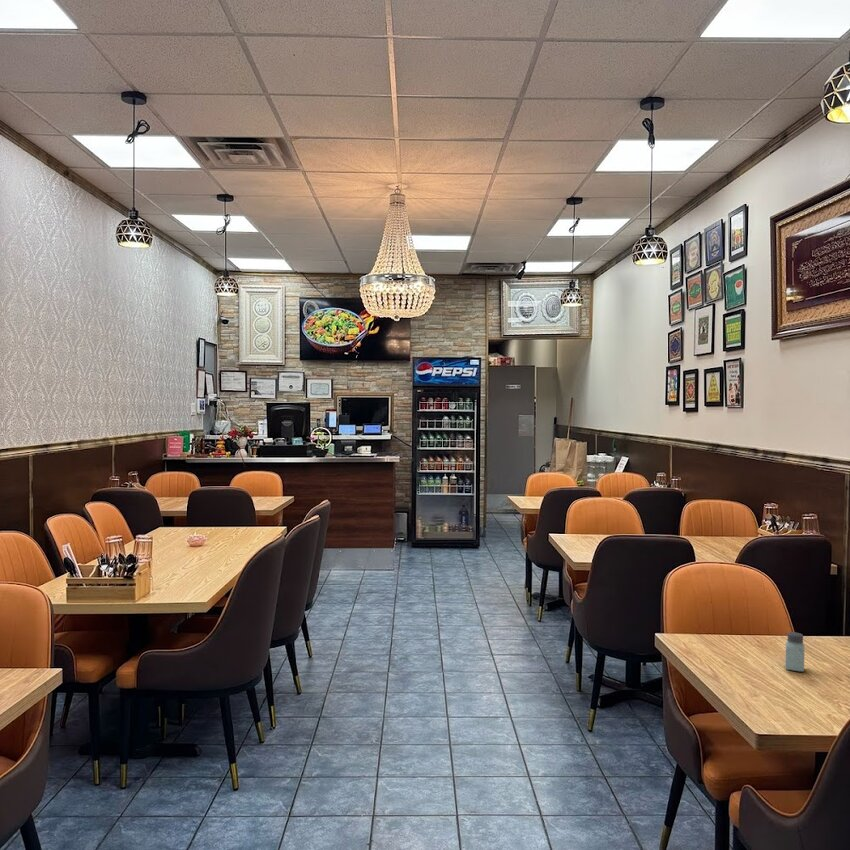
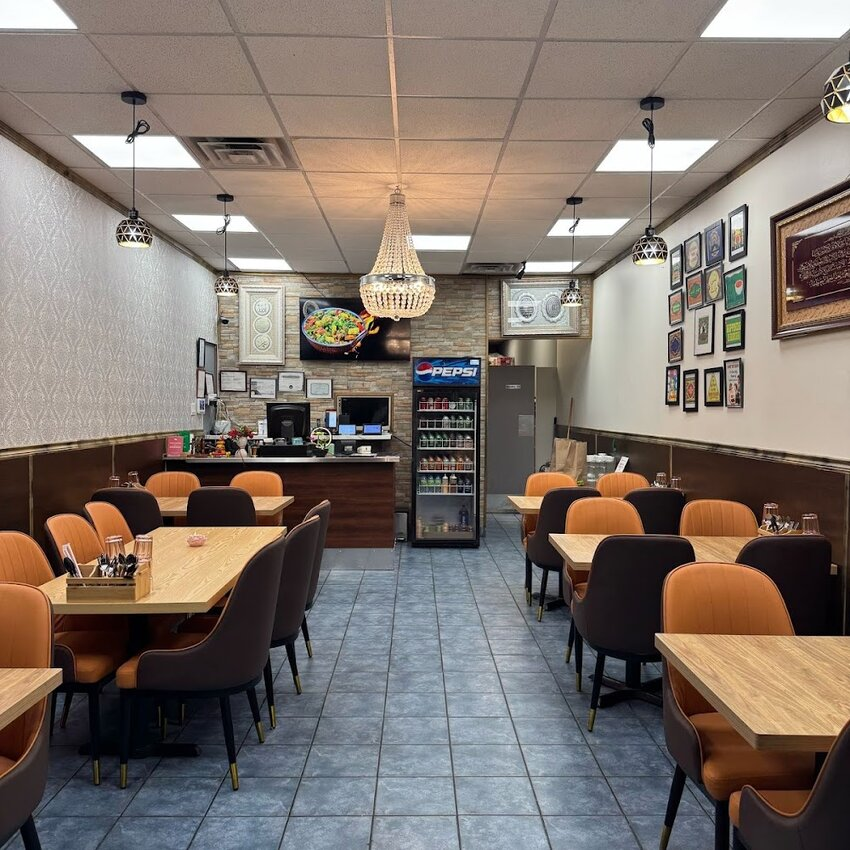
- saltshaker [784,631,805,673]
